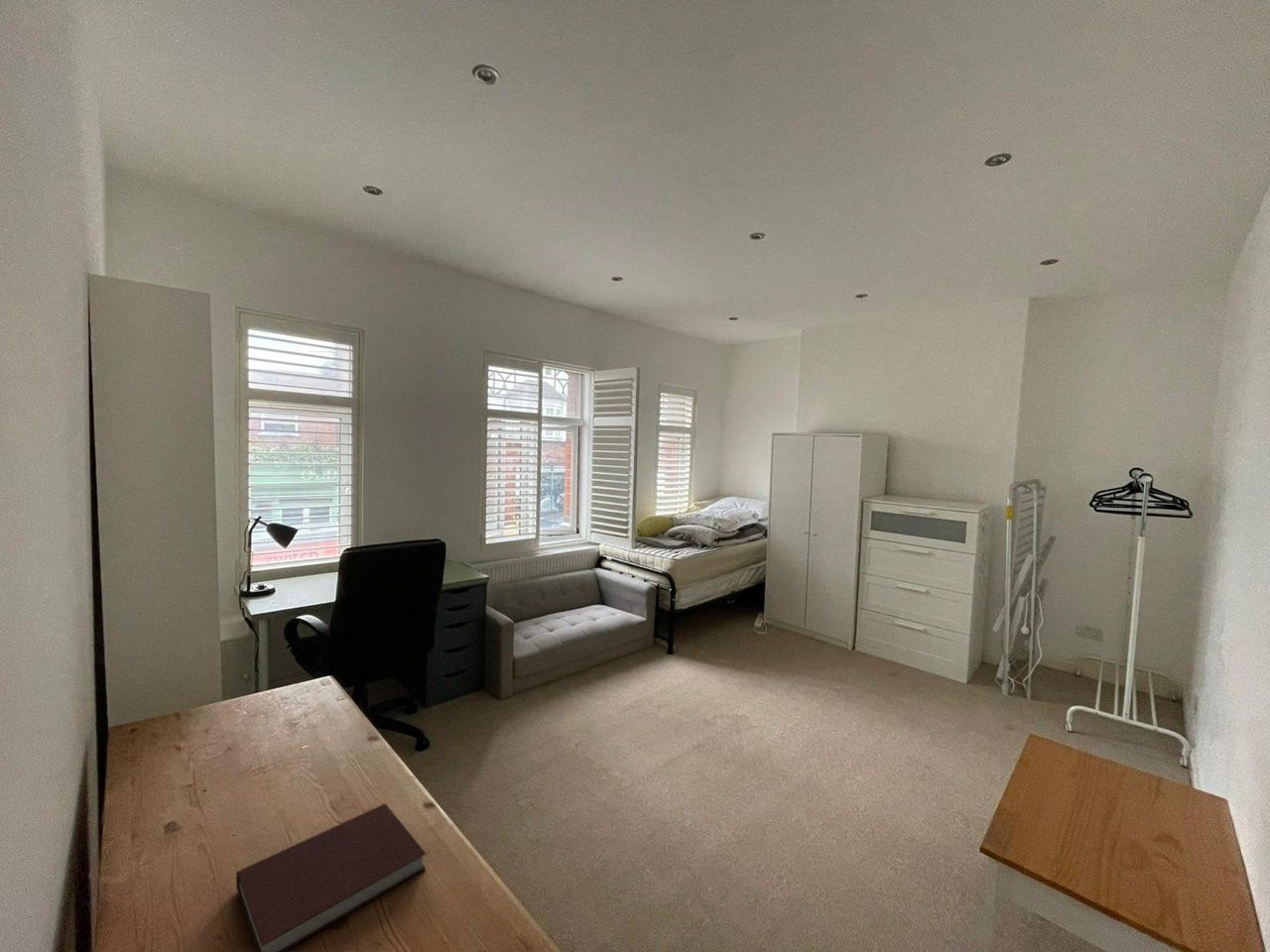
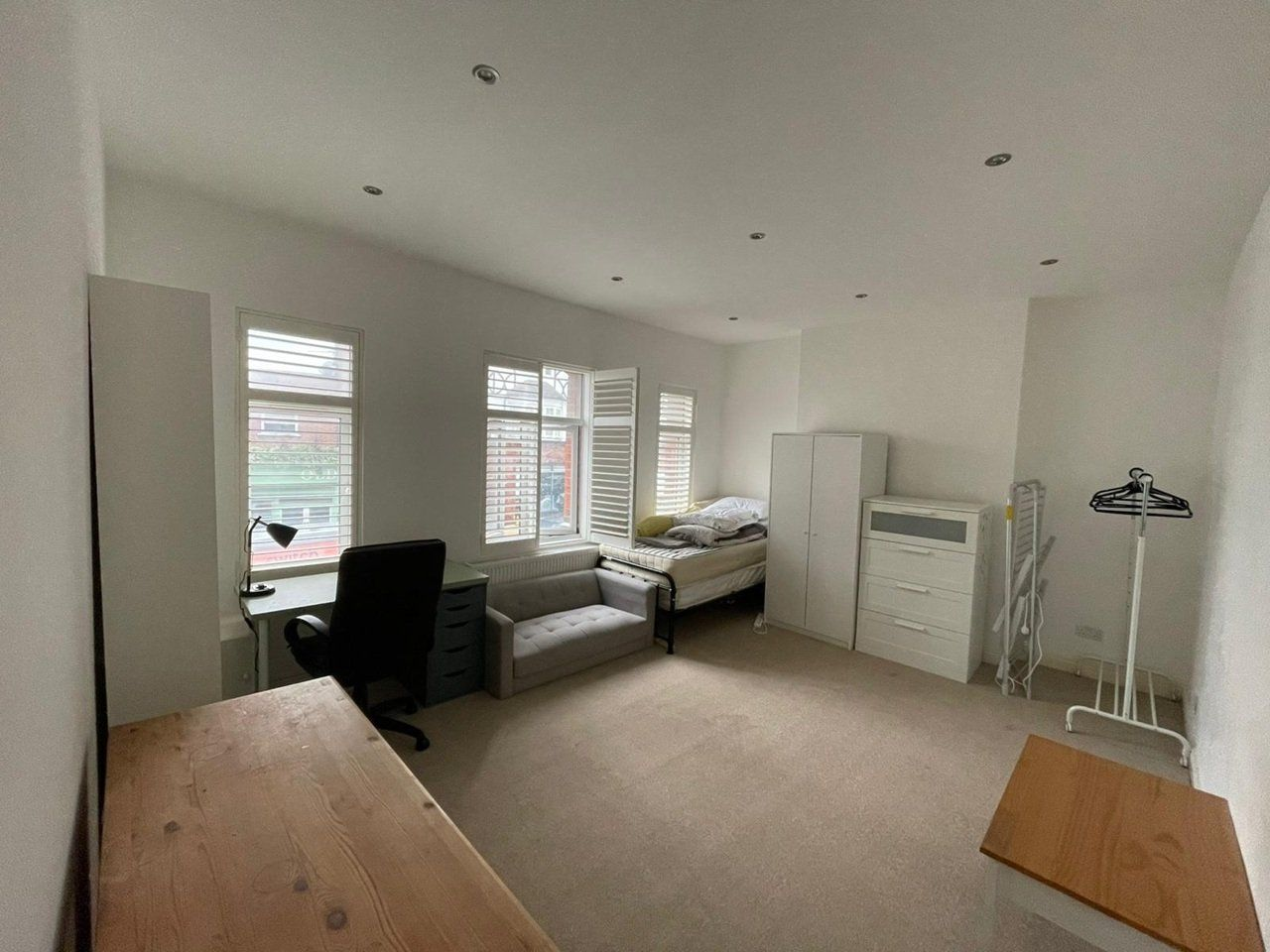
- notebook [235,802,427,952]
